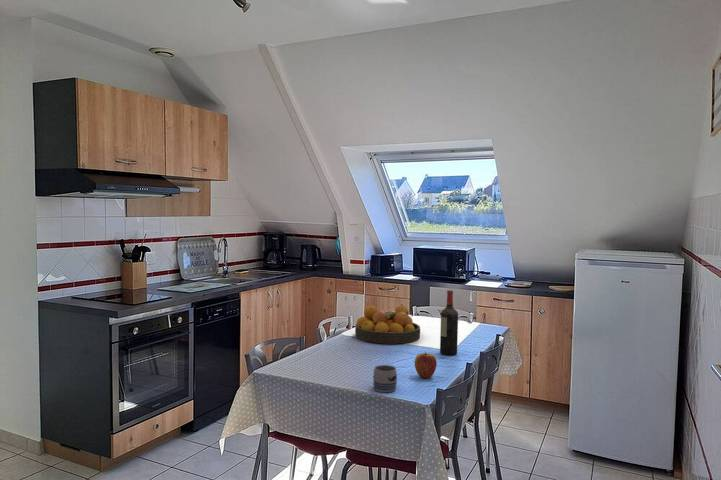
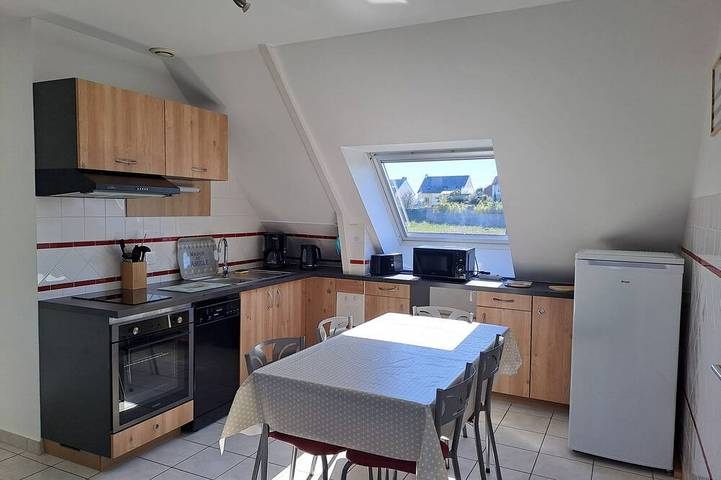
- fruit bowl [354,305,421,345]
- mug [372,364,398,393]
- wine bottle [439,289,459,356]
- apple [413,352,438,379]
